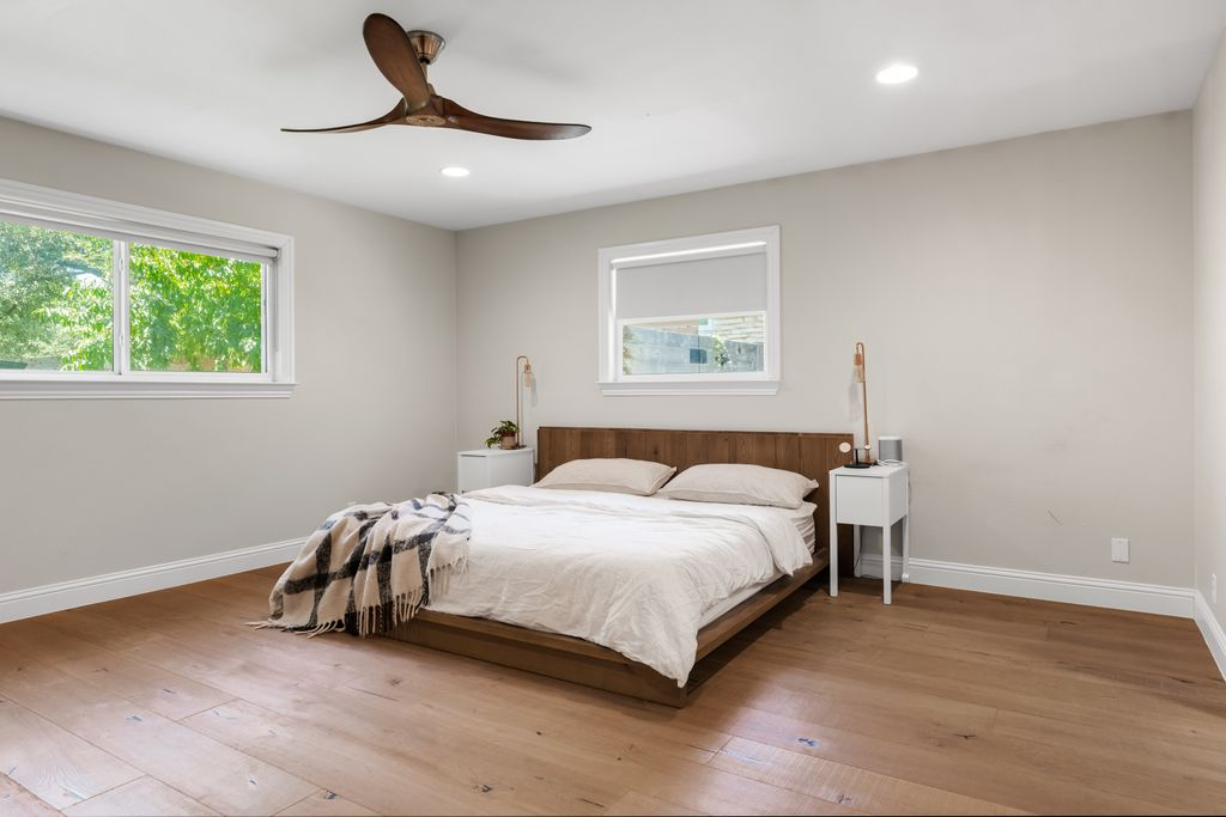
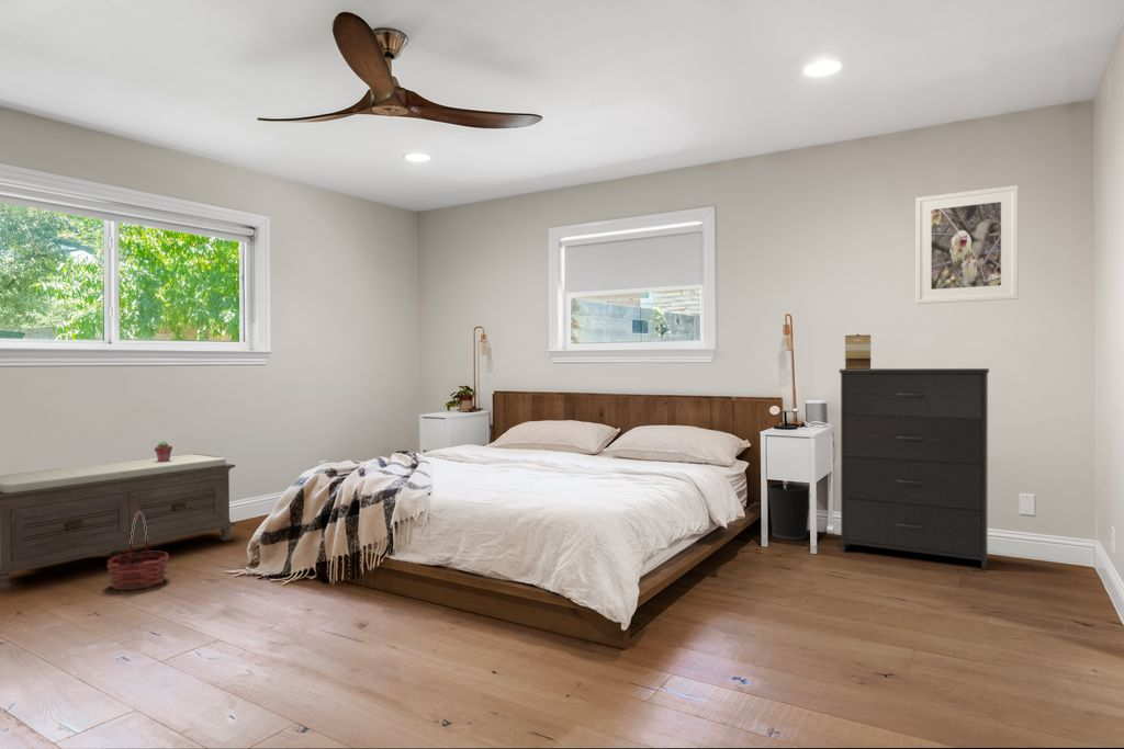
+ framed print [914,184,1020,305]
+ bench [0,453,237,593]
+ basket [105,511,170,591]
+ dresser [839,367,990,571]
+ wooden box [844,333,872,370]
+ potted succulent [154,440,173,462]
+ wastebasket [767,483,810,541]
